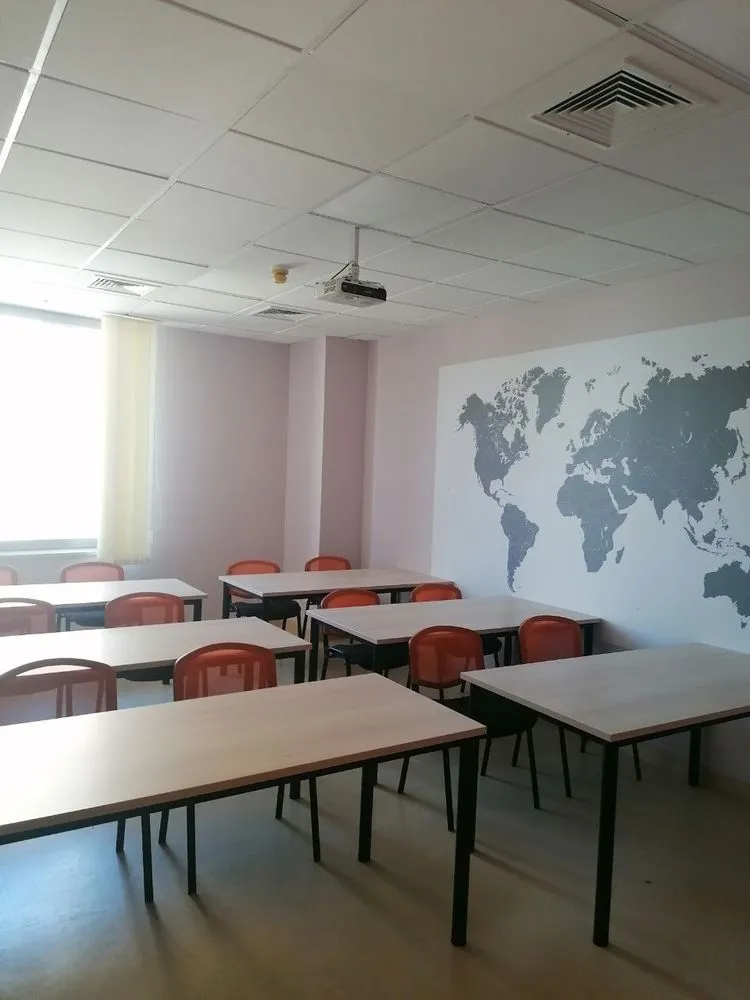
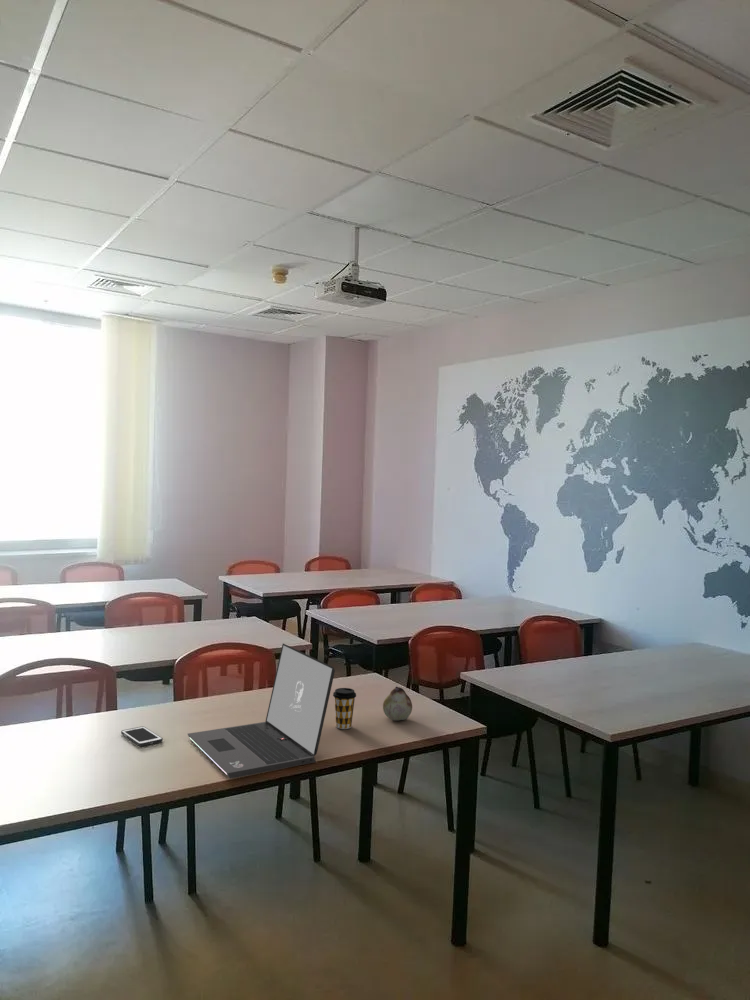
+ cell phone [120,725,164,747]
+ fruit [382,686,413,721]
+ laptop [187,643,336,779]
+ coffee cup [332,687,357,730]
